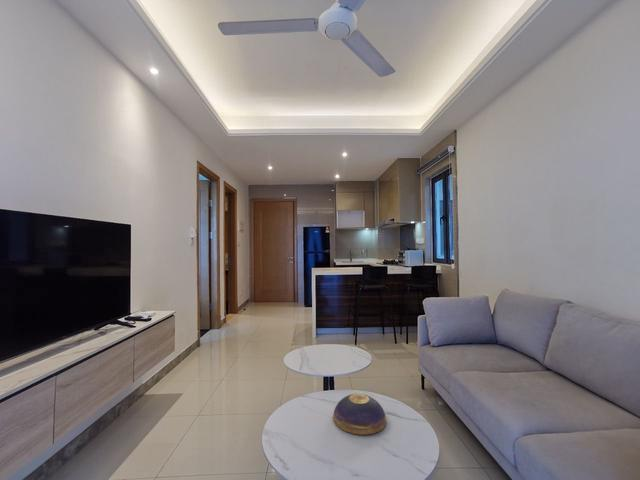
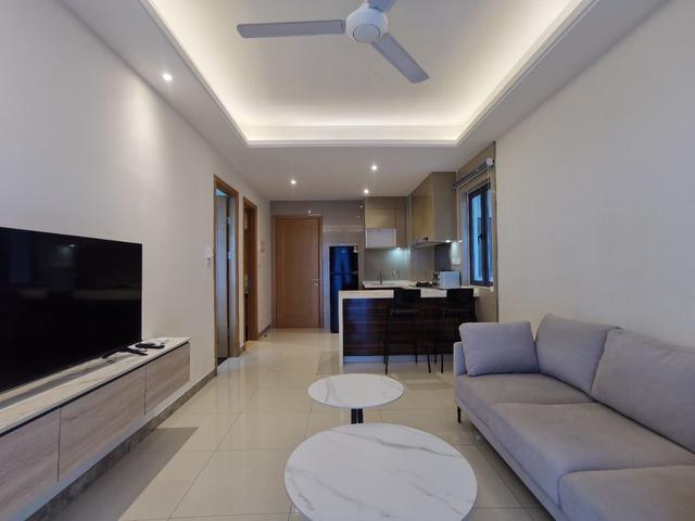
- decorative bowl [332,393,387,436]
